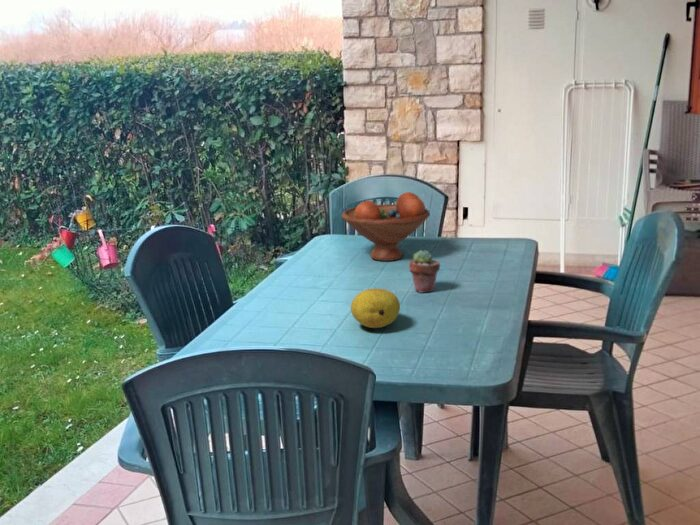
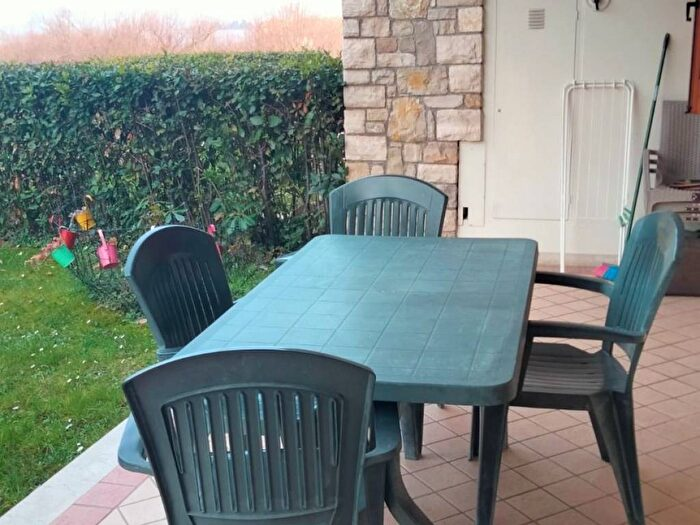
- fruit [350,287,401,329]
- fruit bowl [341,191,431,262]
- potted succulent [408,249,441,294]
